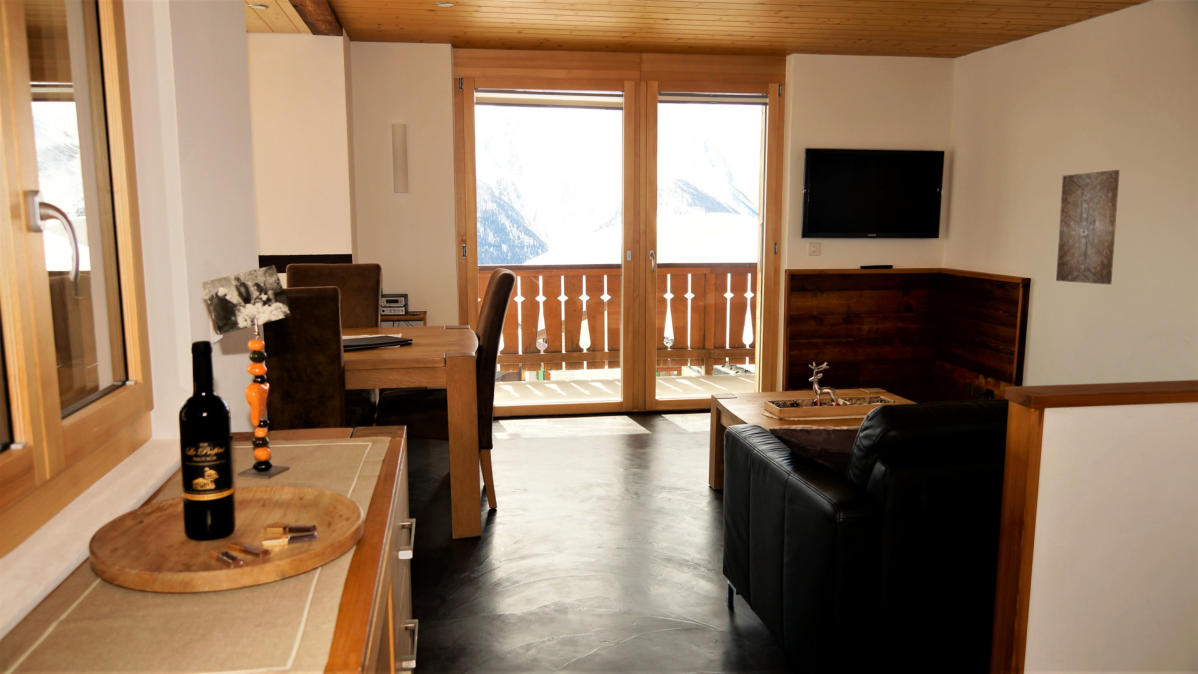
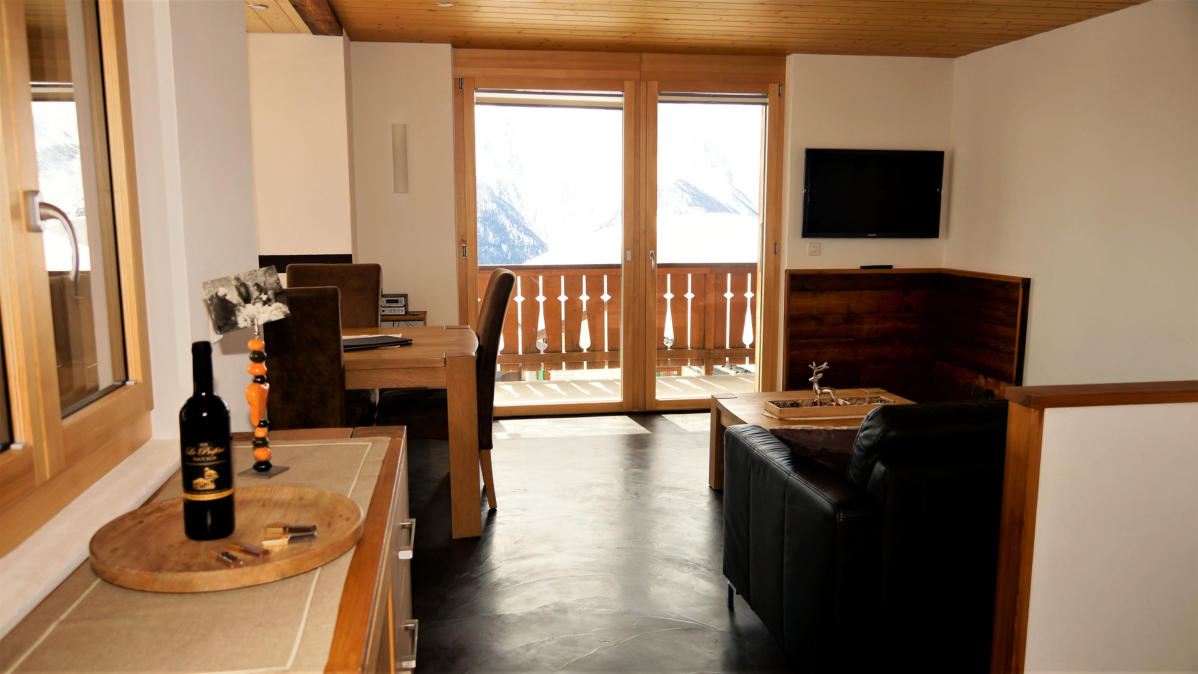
- wall art [1055,169,1120,285]
